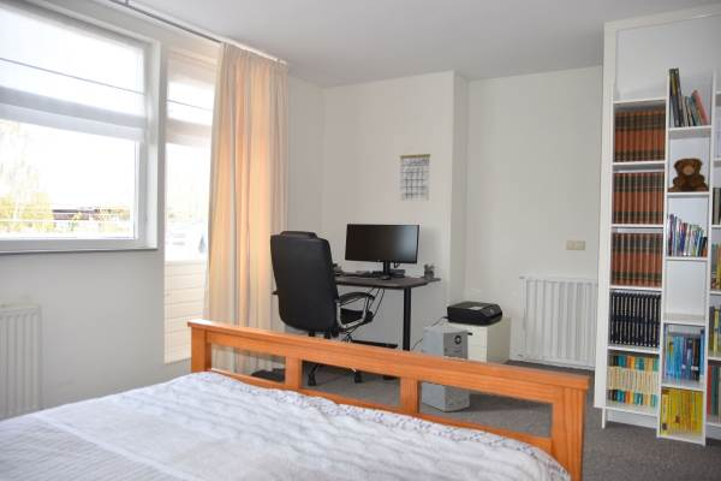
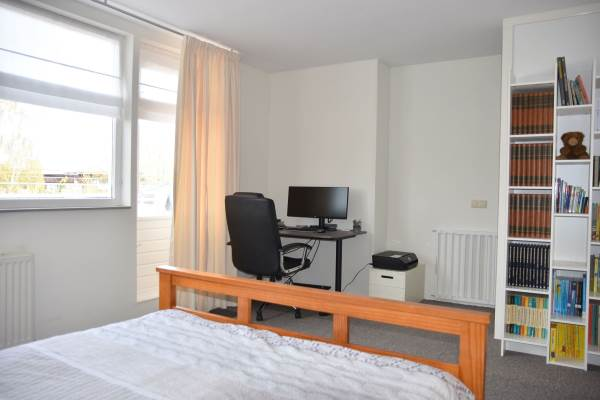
- air purifier [419,325,471,412]
- calendar [399,146,431,202]
